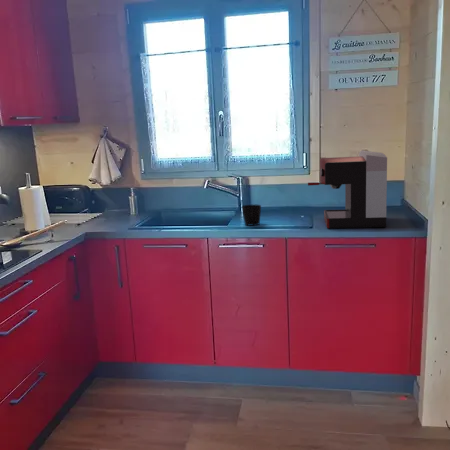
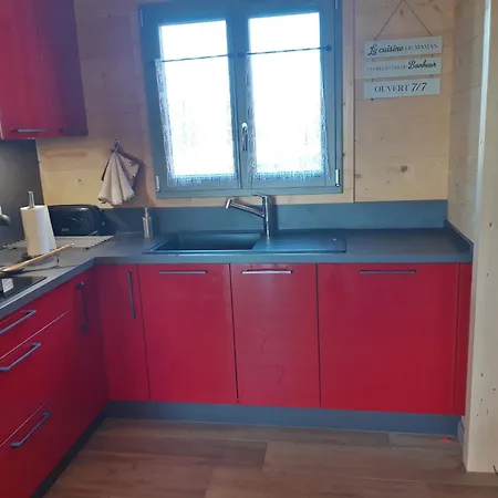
- cup [241,203,262,226]
- coffee maker [307,149,388,229]
